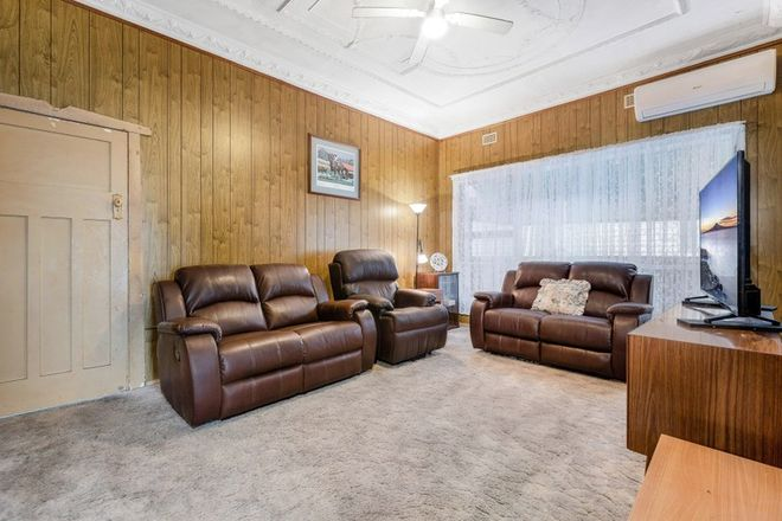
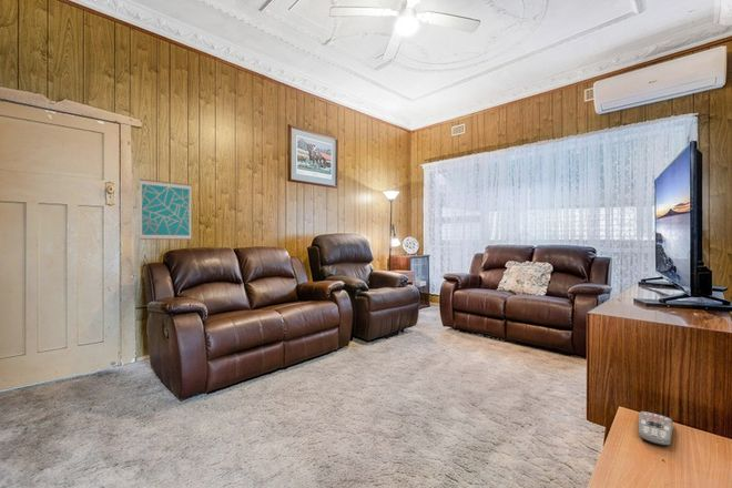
+ remote control [638,410,674,447]
+ wall art [139,177,193,241]
